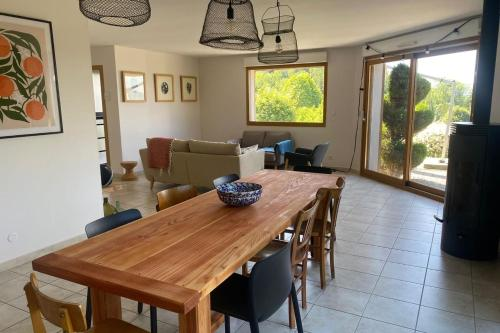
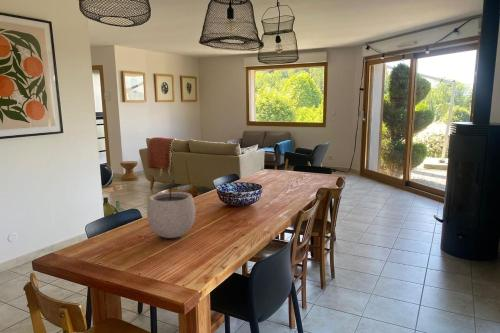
+ plant pot [146,178,197,239]
